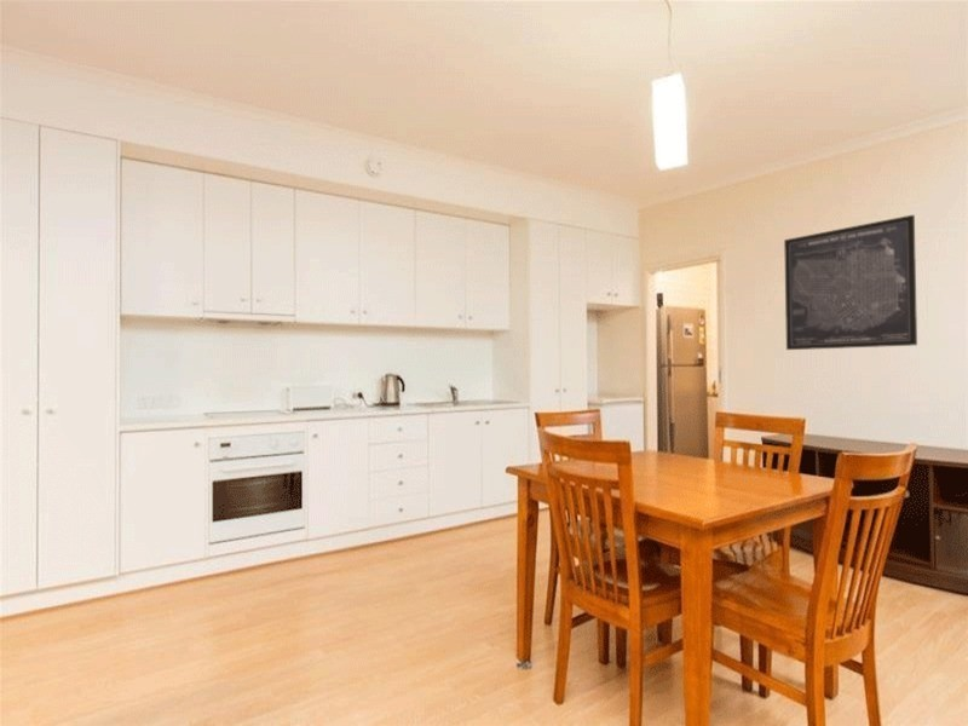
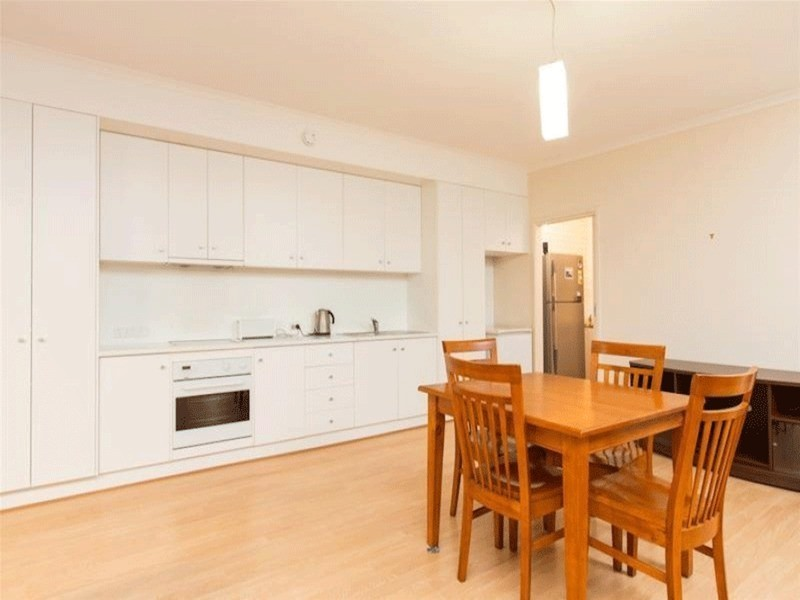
- wall art [783,214,918,351]
